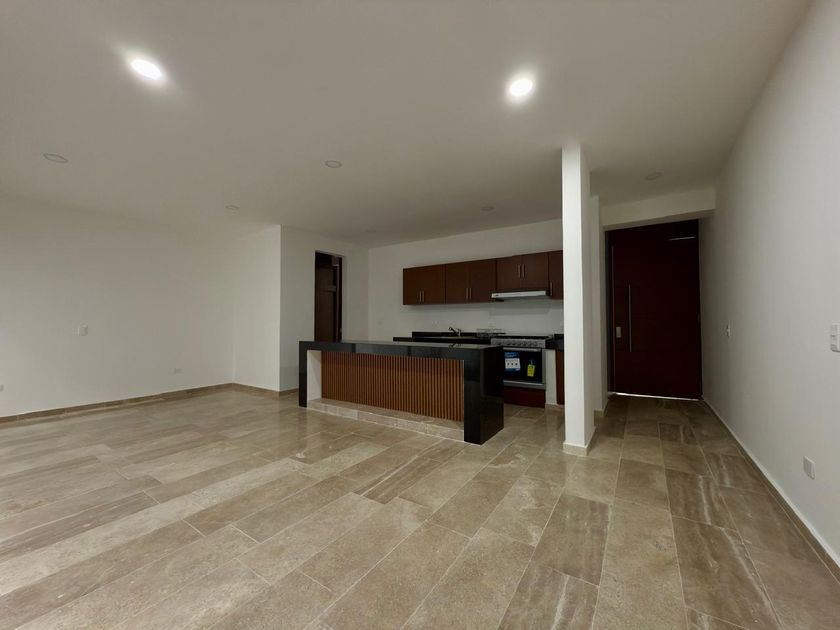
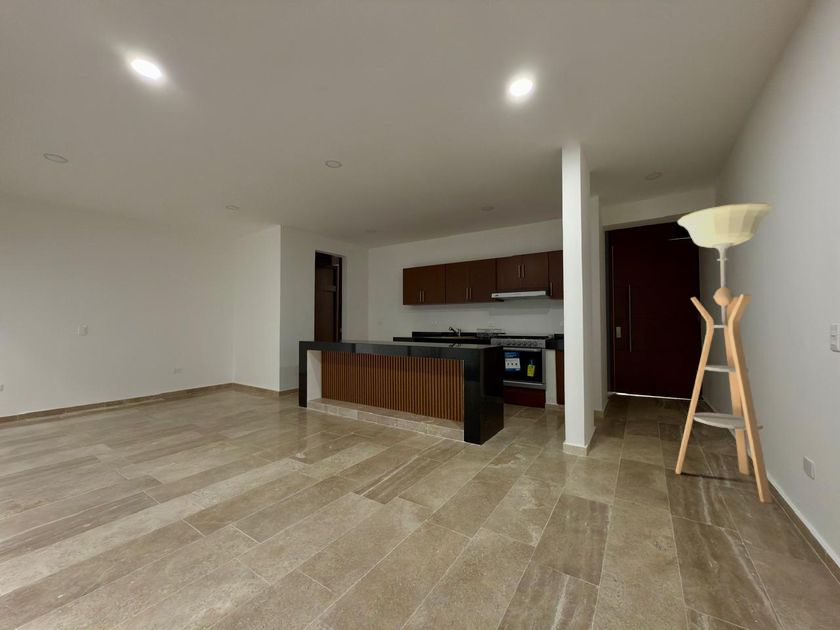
+ floor lamp [675,202,774,504]
